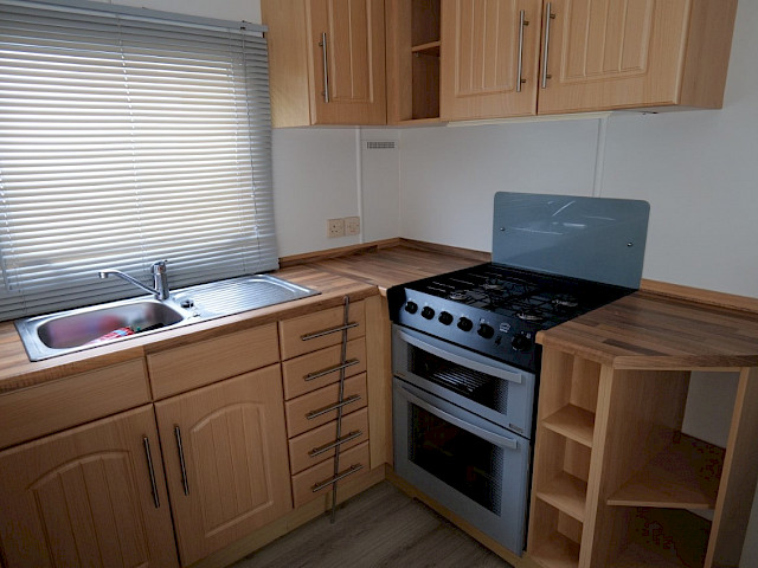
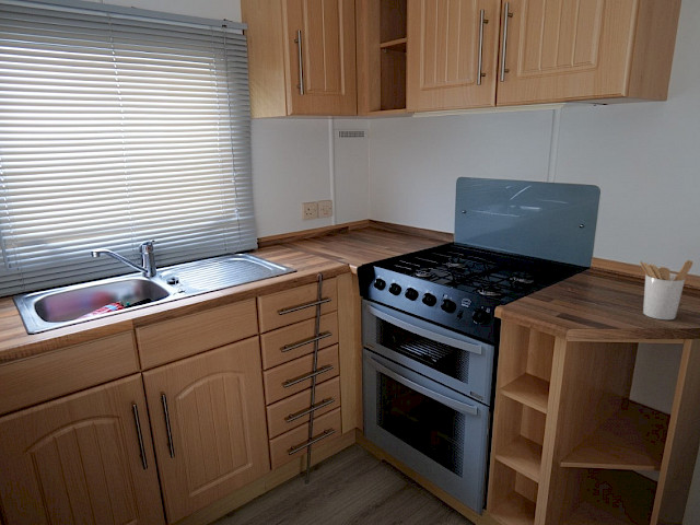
+ utensil holder [639,259,693,320]
